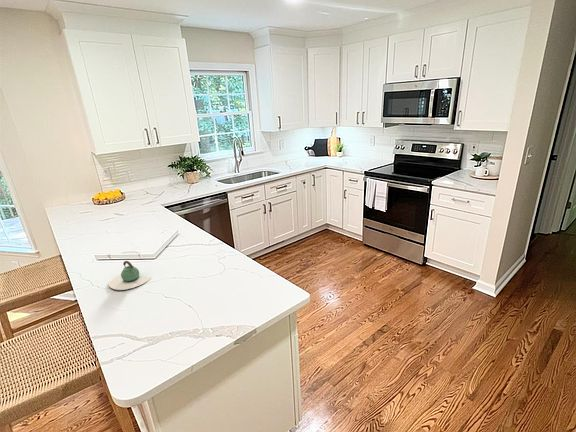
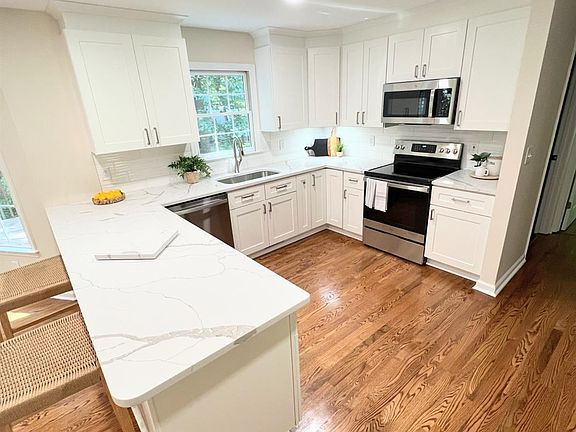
- teapot [108,260,153,291]
